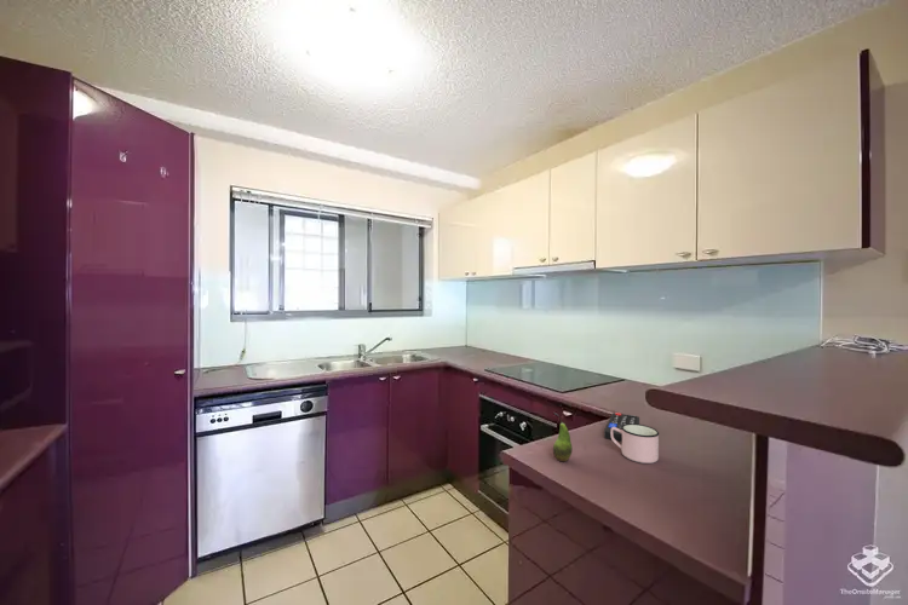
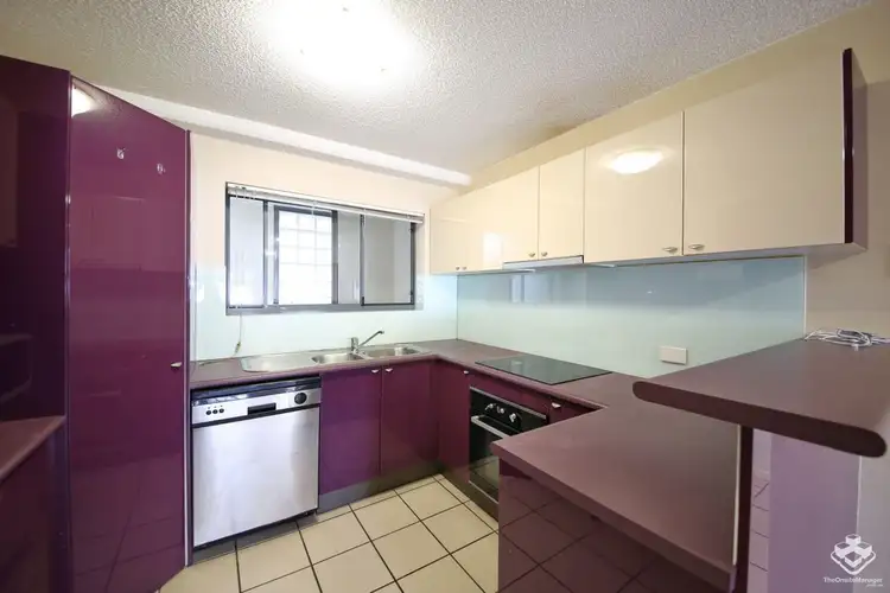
- remote control [603,411,640,443]
- fruit [552,411,574,462]
- mug [610,424,660,465]
